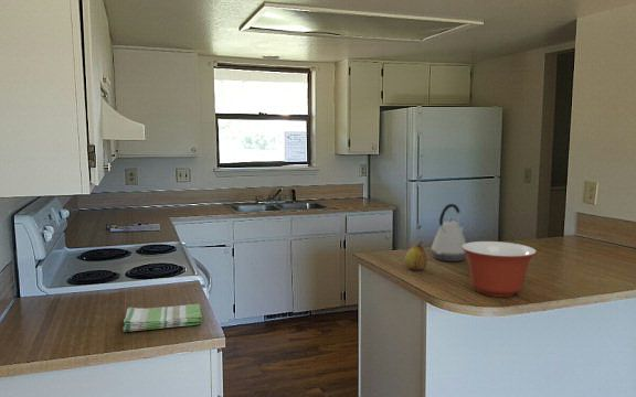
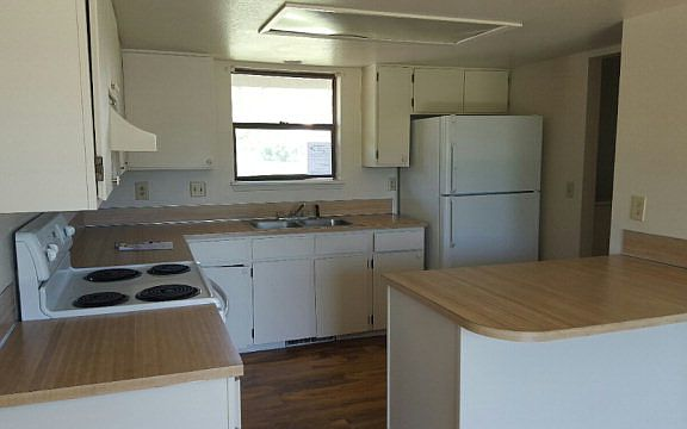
- kettle [431,203,467,262]
- fruit [404,240,428,271]
- mixing bowl [462,240,538,298]
- dish towel [121,303,203,333]
